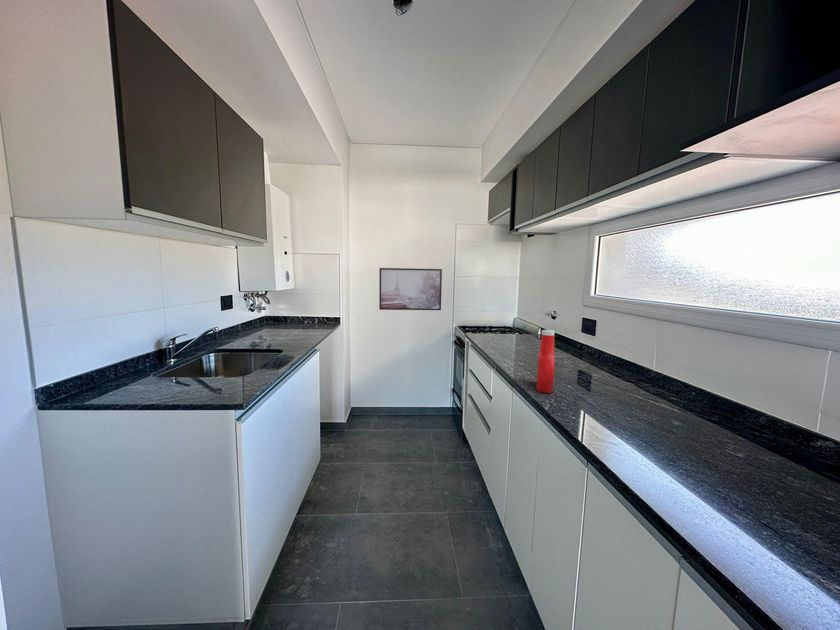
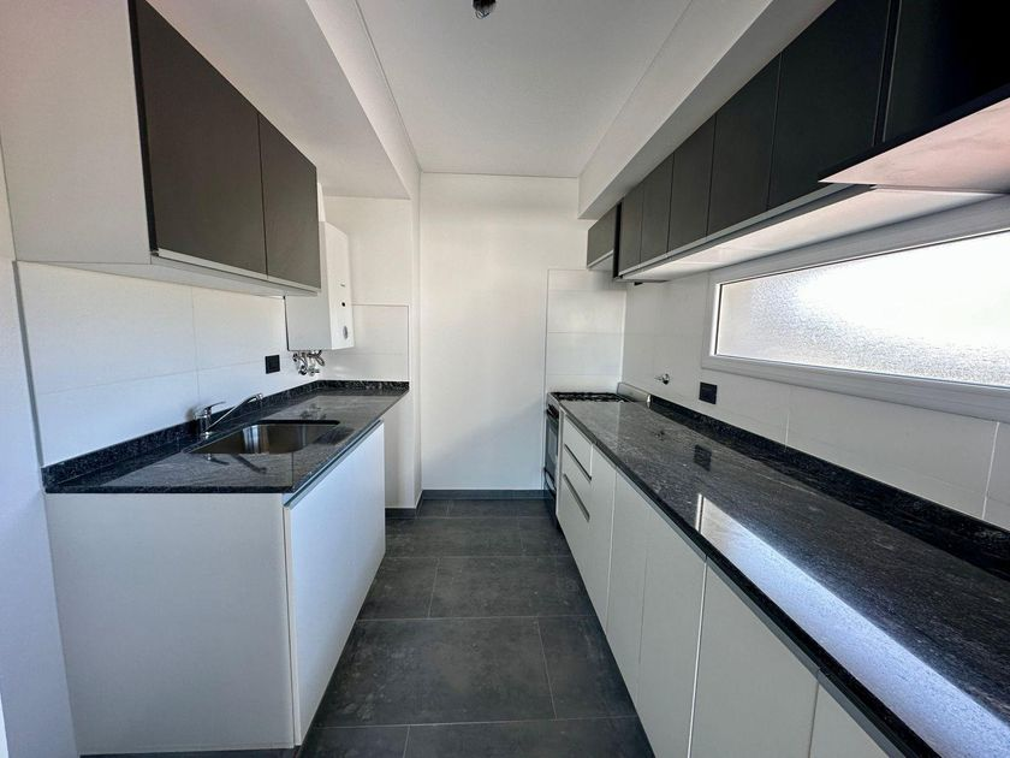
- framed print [378,267,443,311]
- soap bottle [536,329,556,394]
